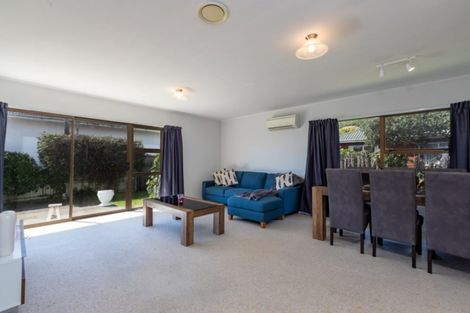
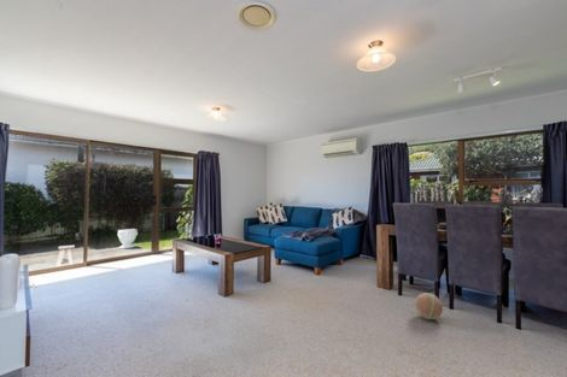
+ ball [414,291,444,320]
